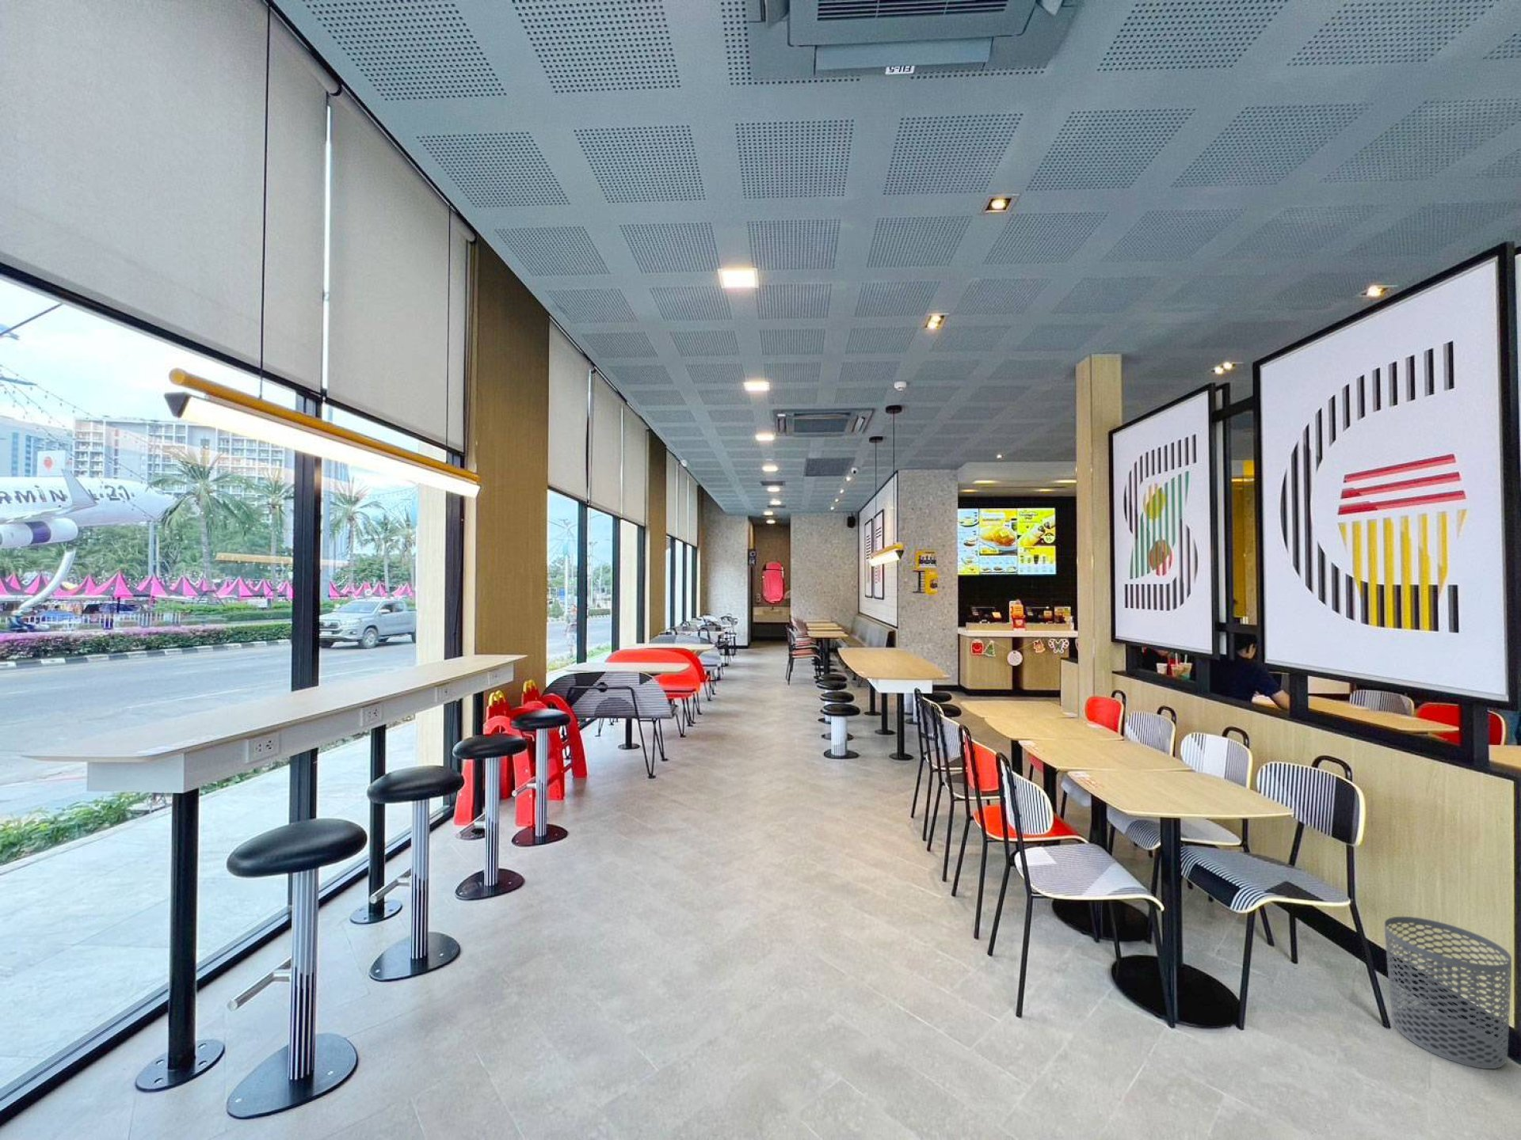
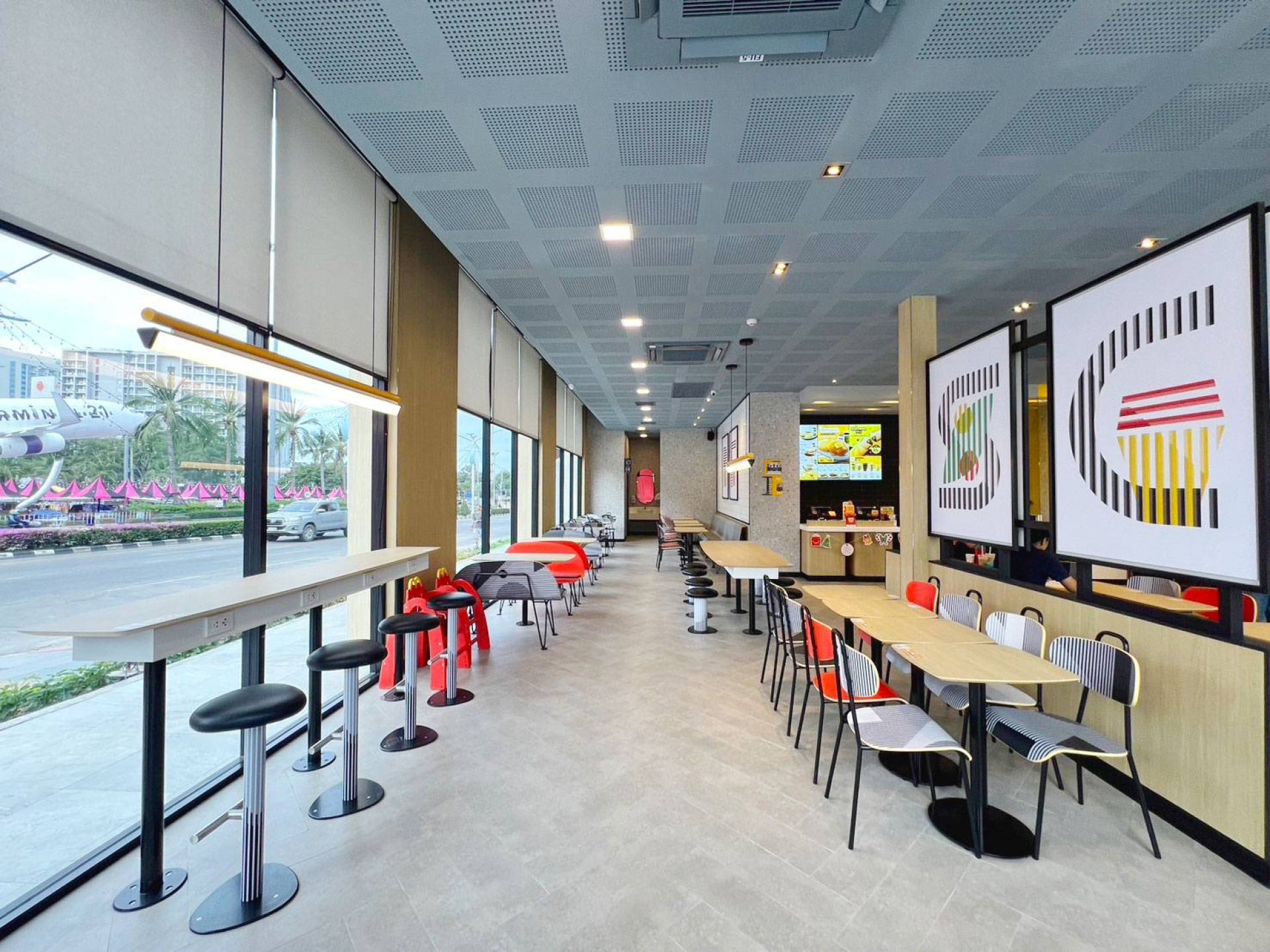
- waste bin [1384,916,1513,1069]
